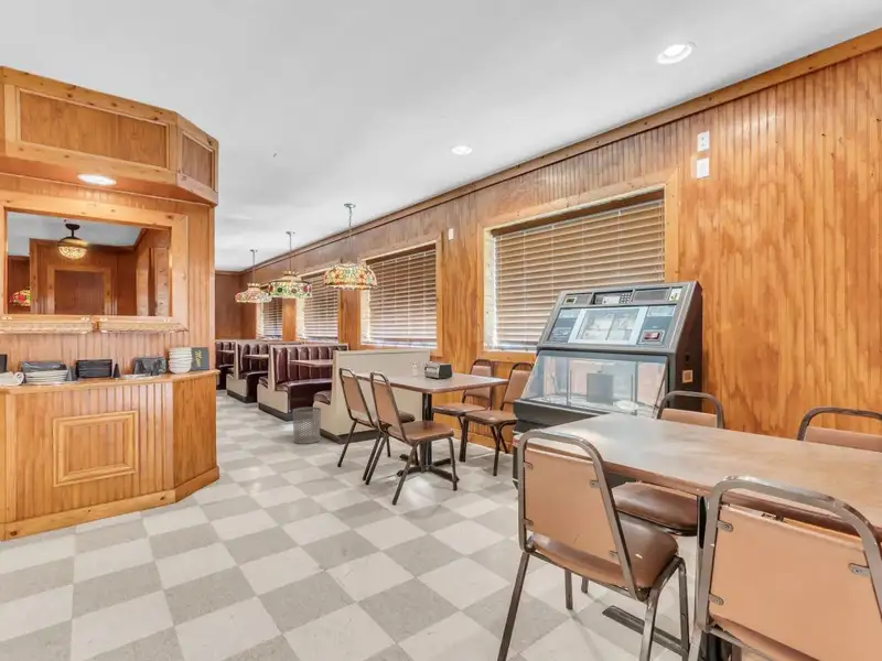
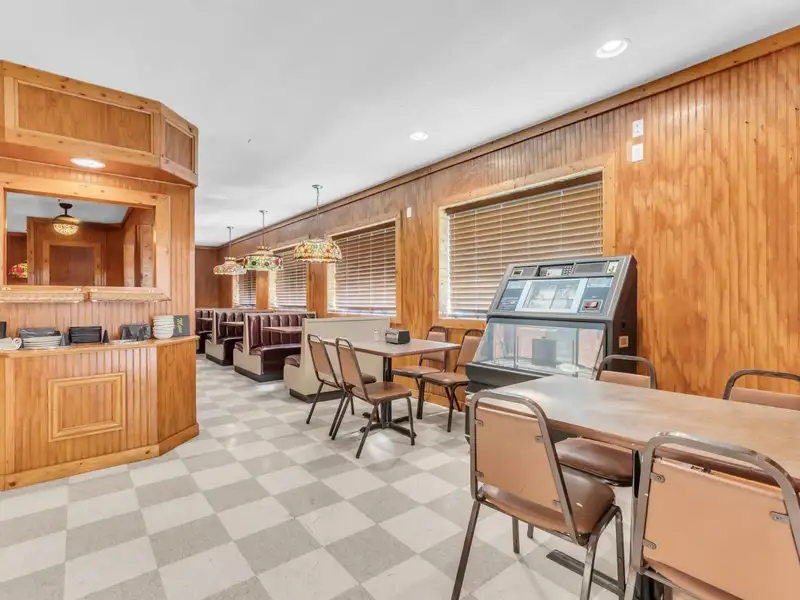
- waste bin [292,407,322,445]
